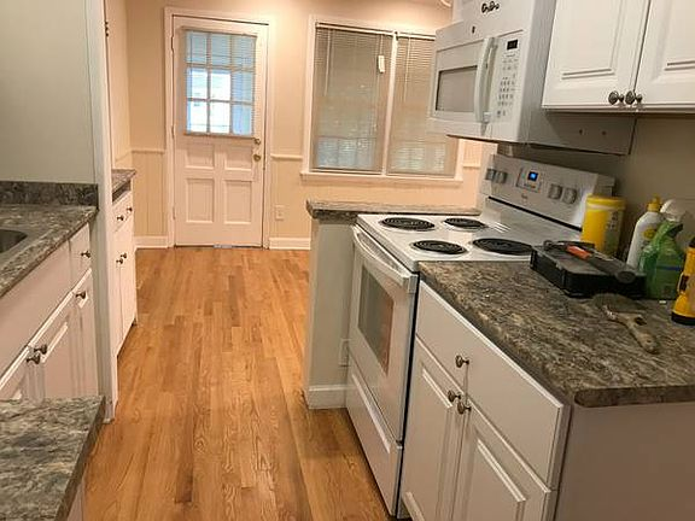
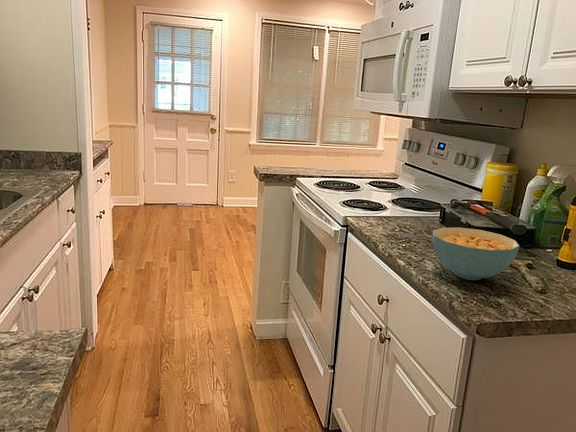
+ cereal bowl [432,227,521,281]
